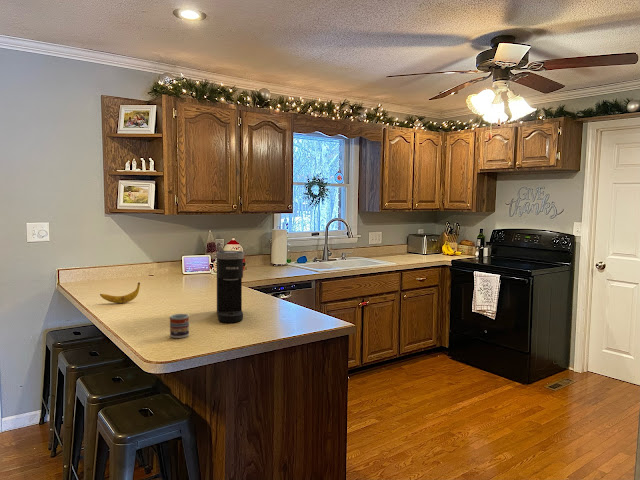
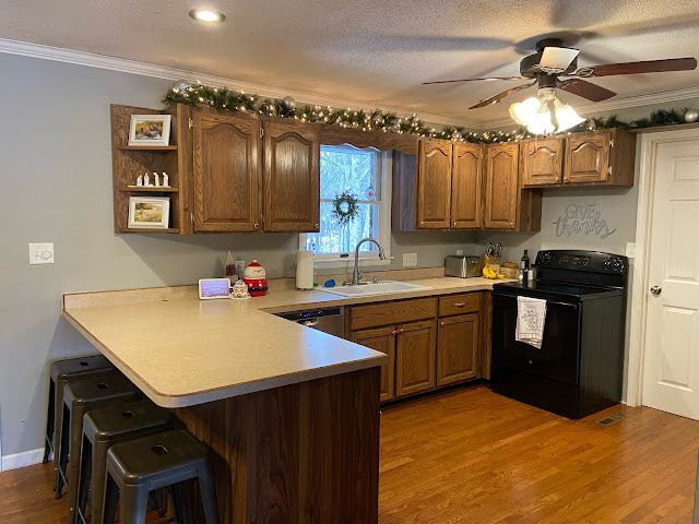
- banana [99,281,141,304]
- cup [169,313,190,339]
- coffee maker [215,250,245,324]
